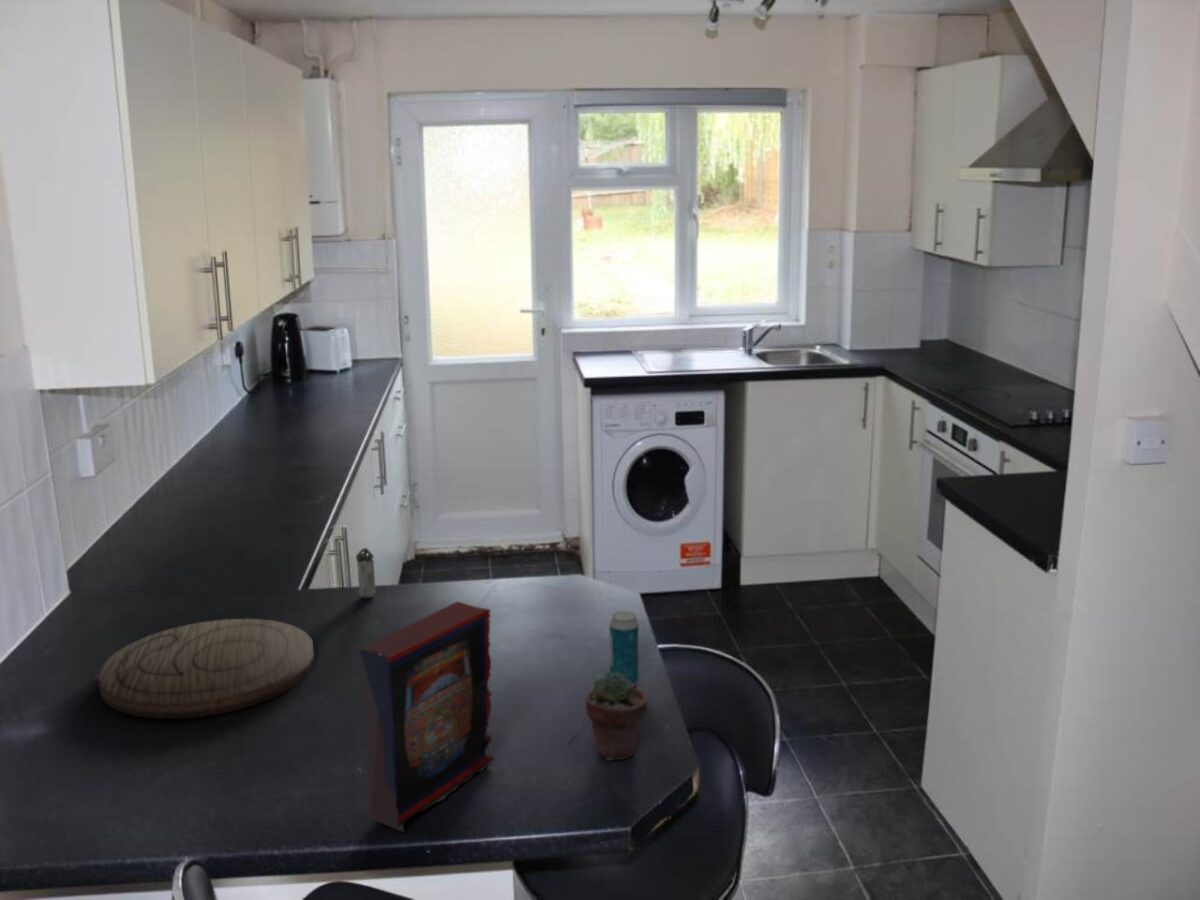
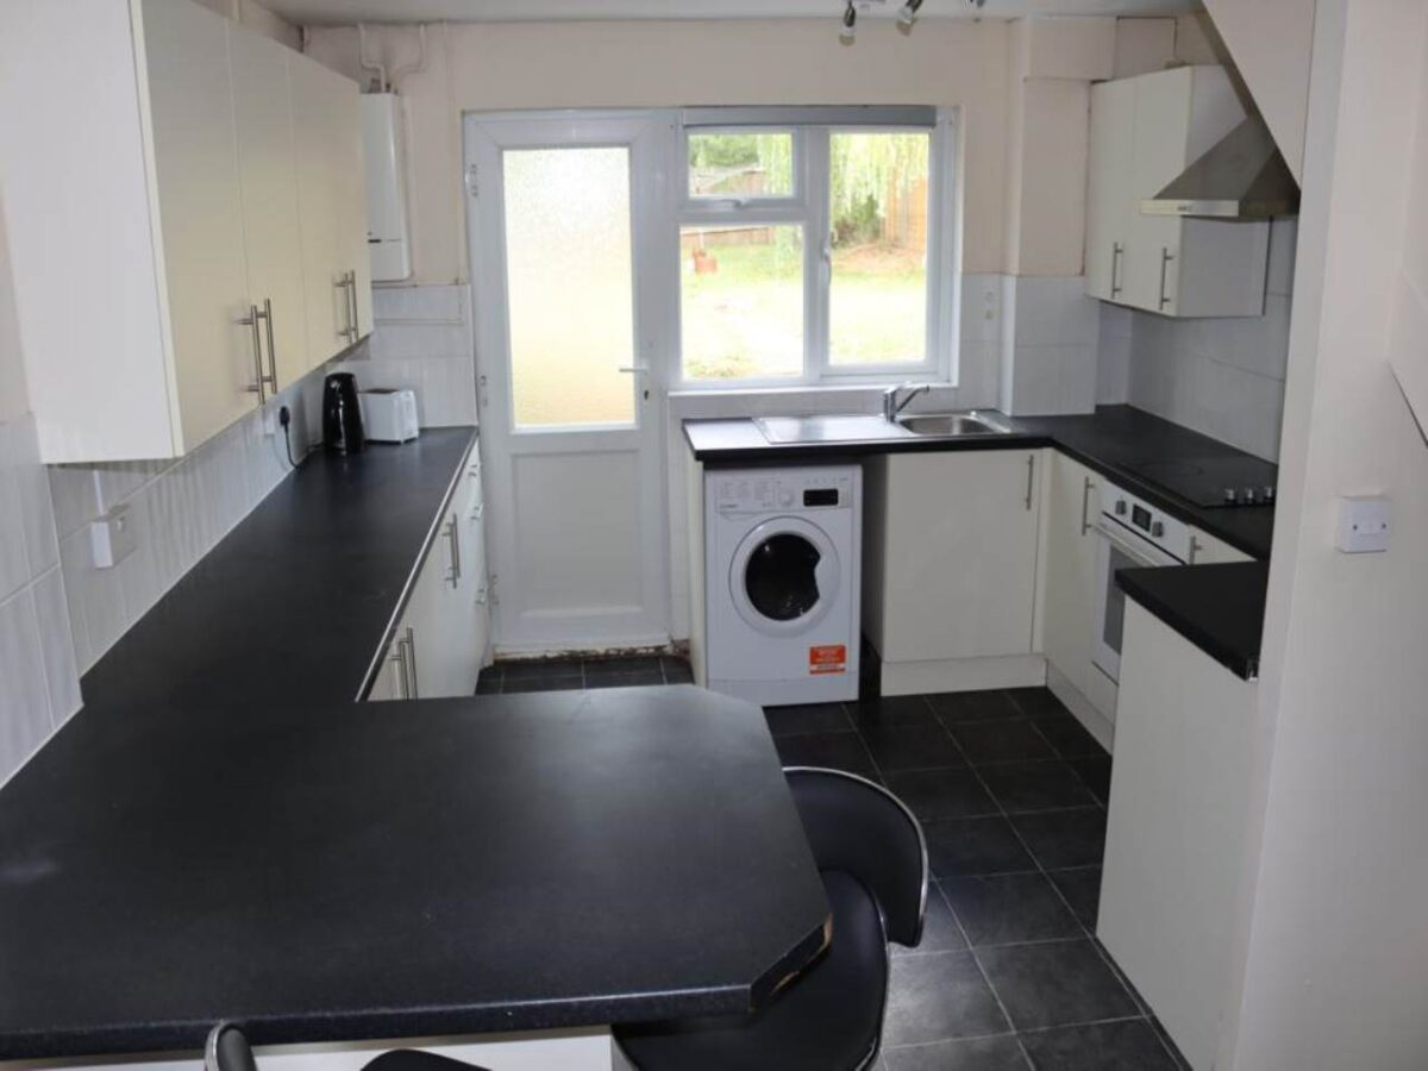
- book [359,600,495,834]
- beverage can [609,610,640,688]
- shaker [355,547,377,599]
- cutting board [97,618,315,720]
- potted succulent [585,671,648,762]
